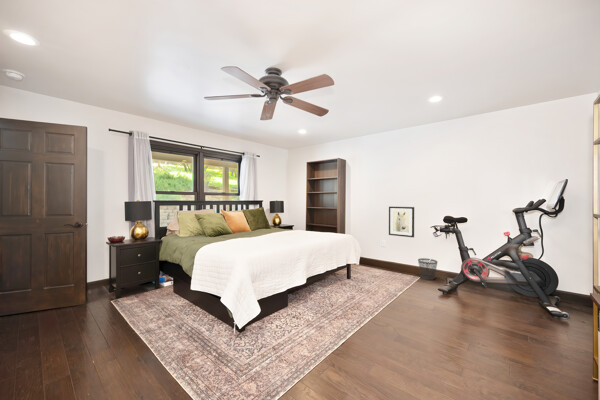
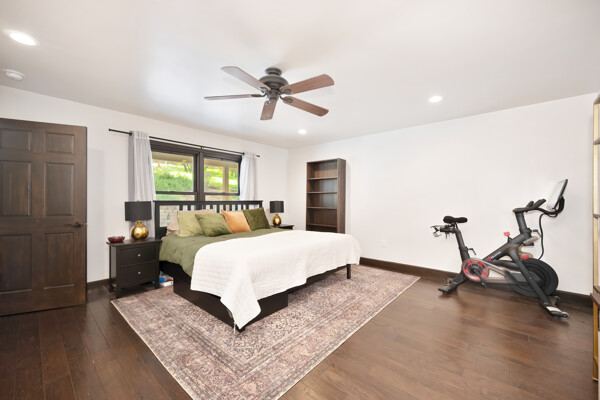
- wall art [388,206,415,238]
- wastebasket [417,257,439,281]
